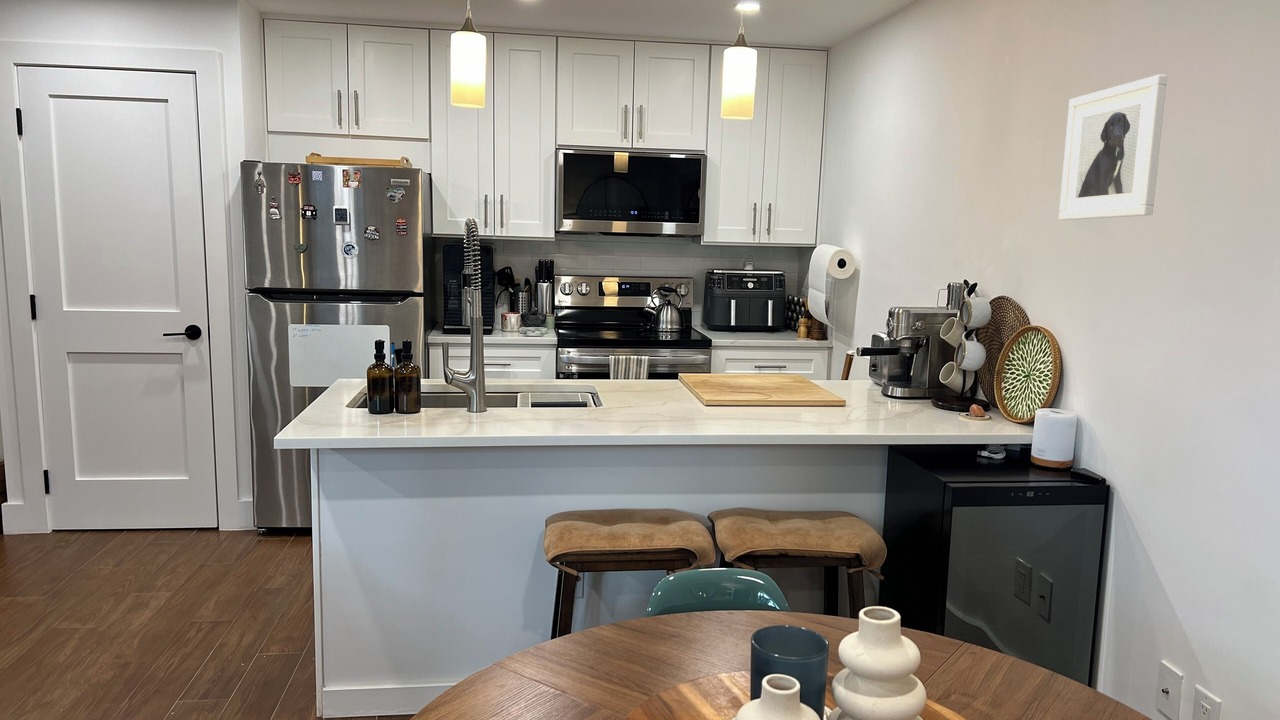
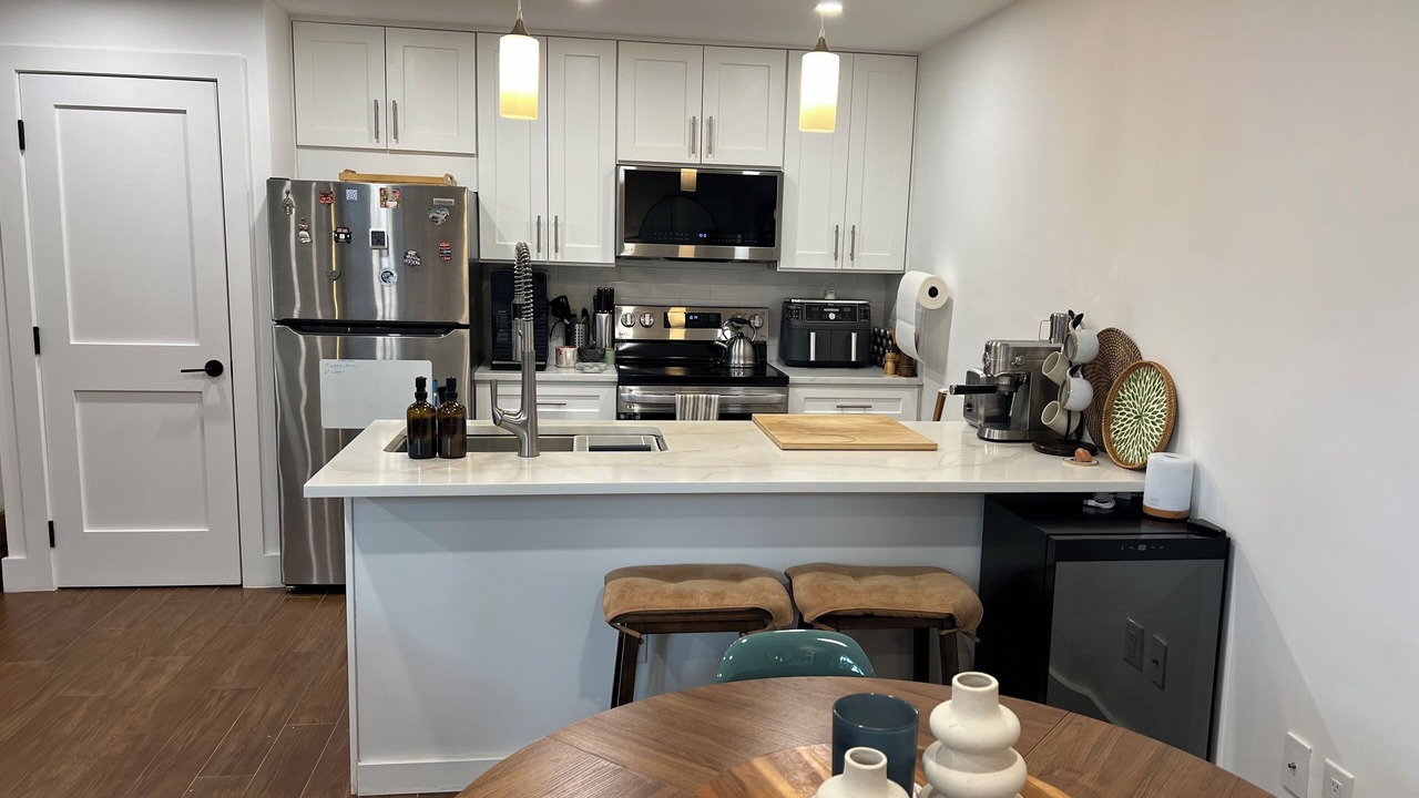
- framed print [1058,74,1168,221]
